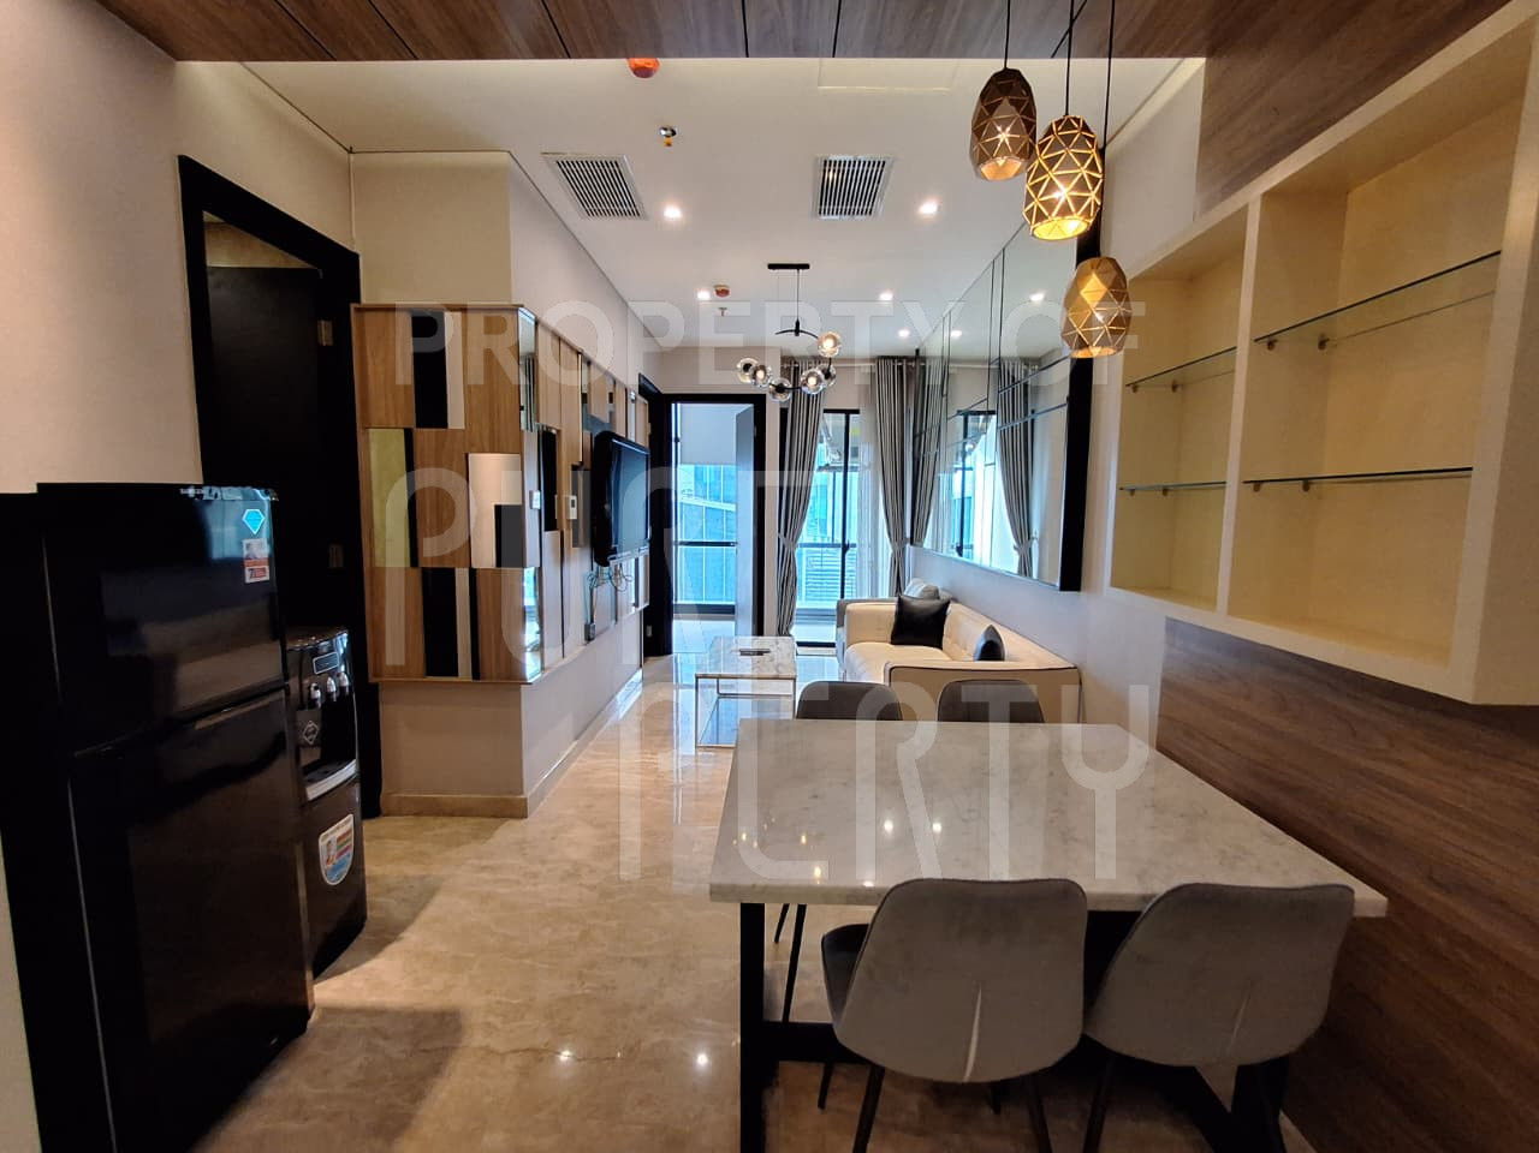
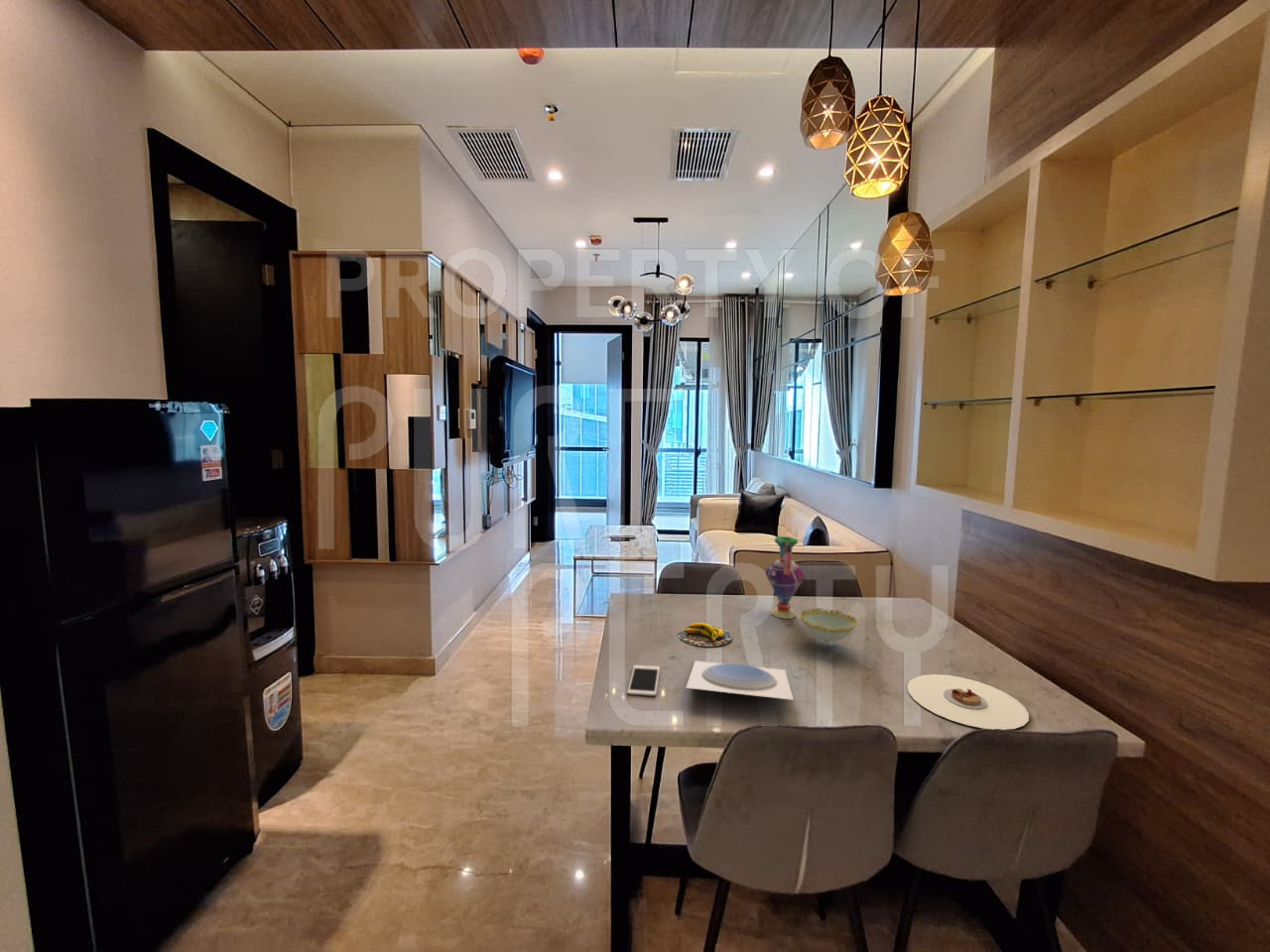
+ vase [764,535,807,620]
+ plate [685,659,795,701]
+ decorative bowl [800,607,858,647]
+ banana [677,622,733,648]
+ cell phone [626,664,661,697]
+ plate [906,673,1030,731]
